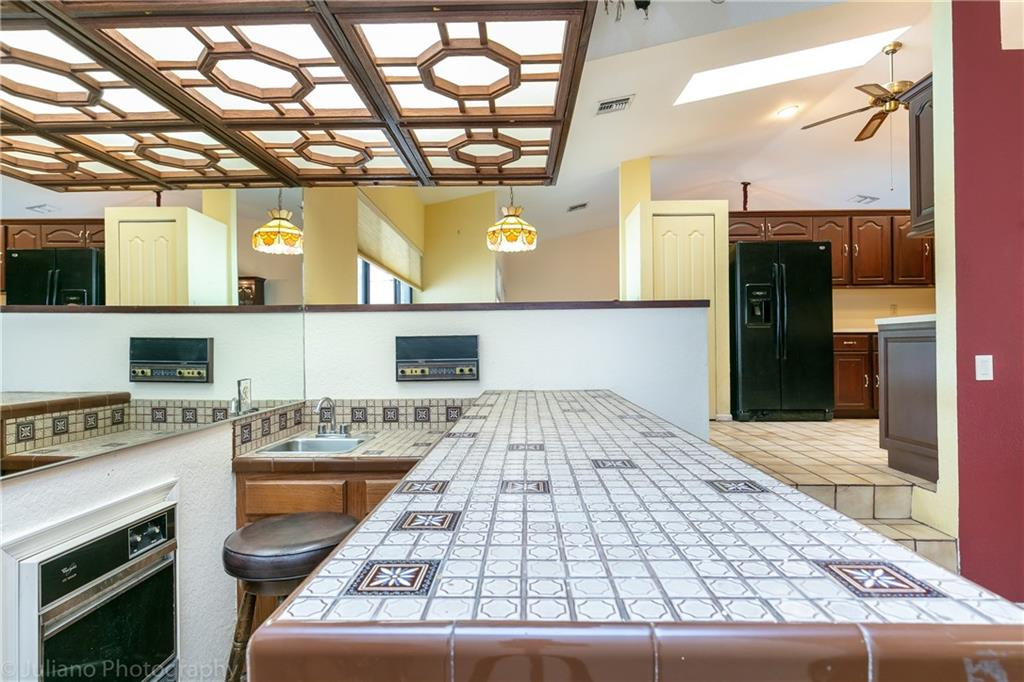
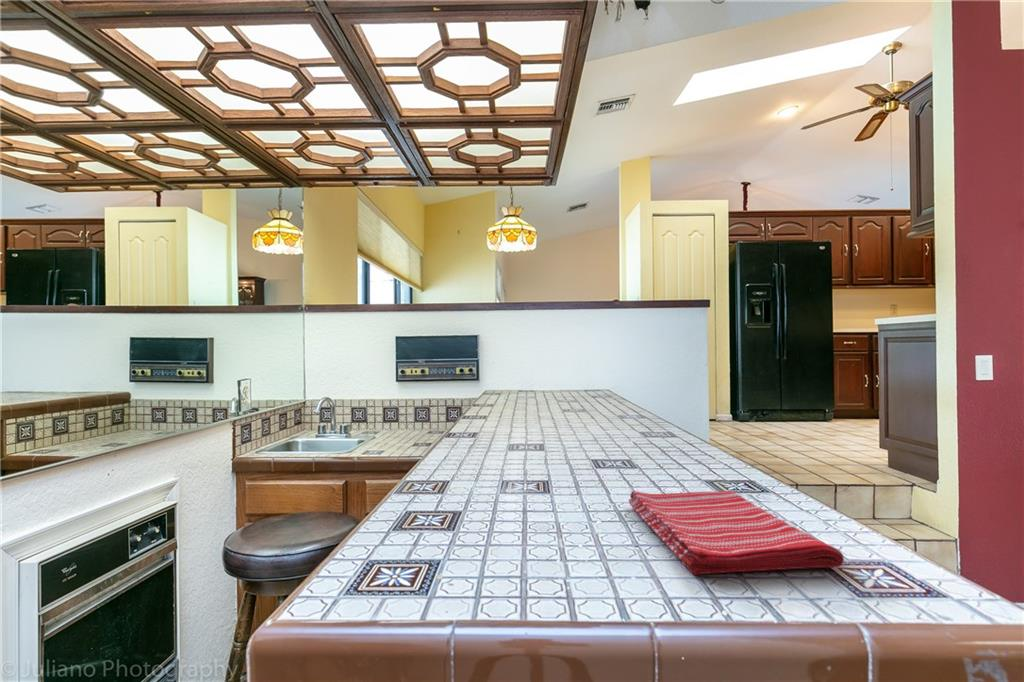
+ dish towel [628,490,845,576]
